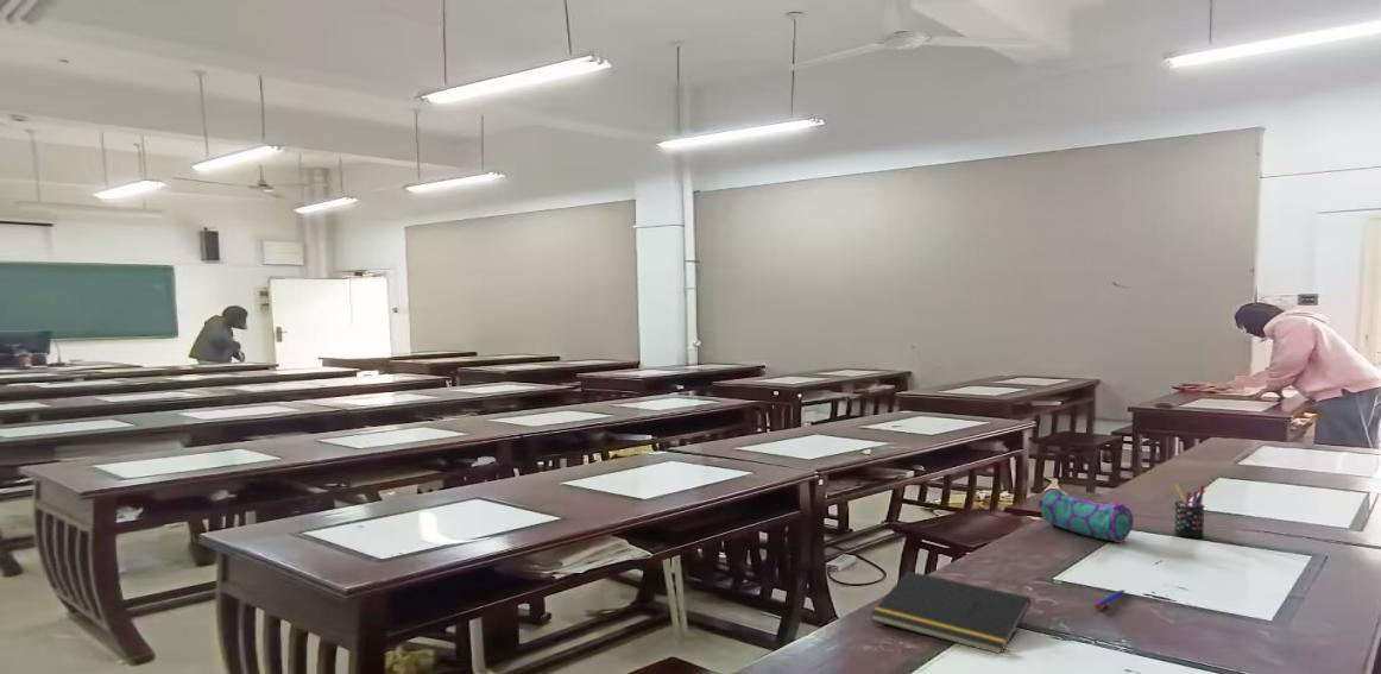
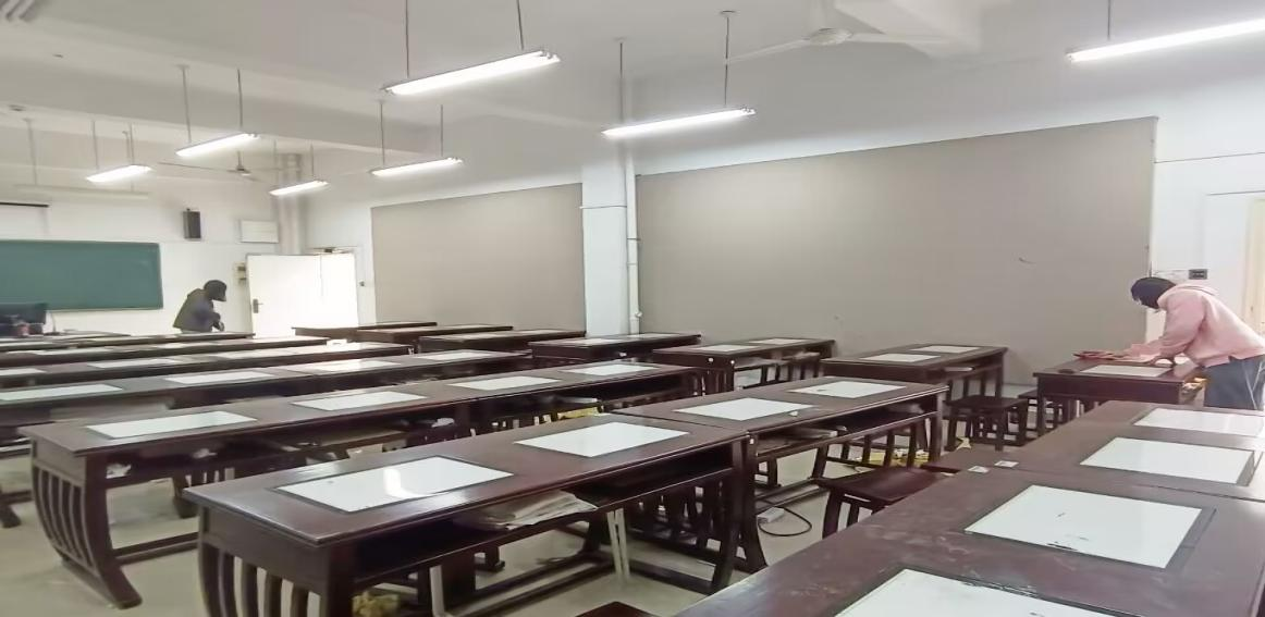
- notepad [869,569,1032,655]
- pen holder [1173,483,1206,540]
- pencil case [1035,486,1135,544]
- pen [1093,588,1127,611]
